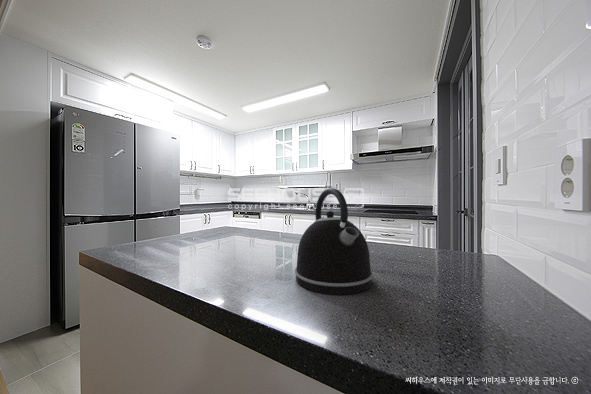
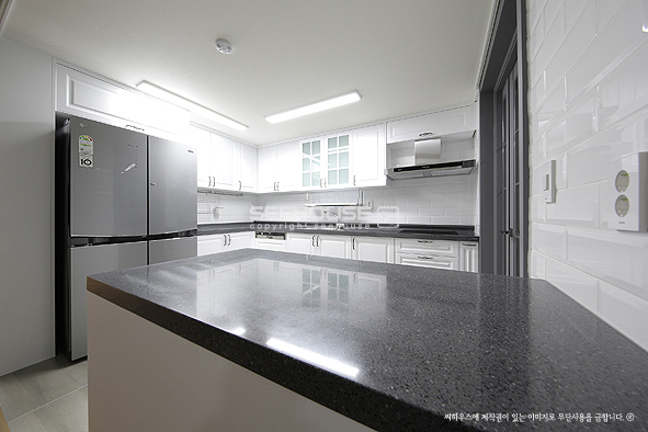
- kettle [294,187,374,296]
